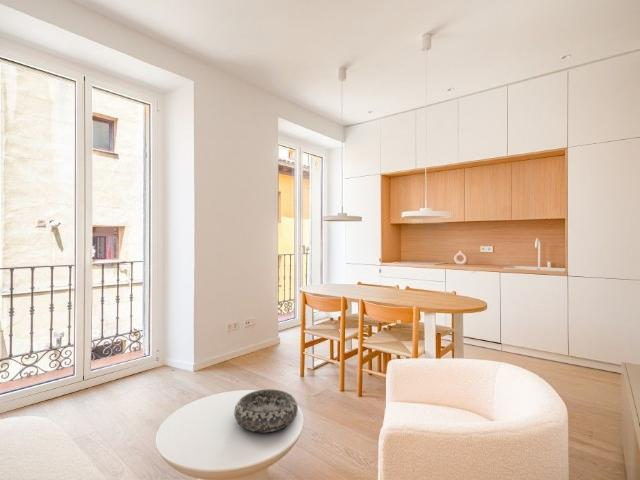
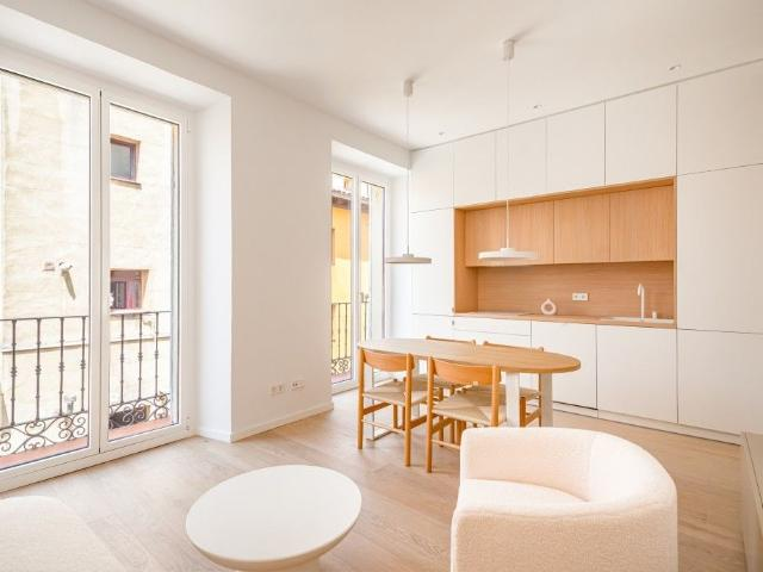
- decorative bowl [234,388,299,433]
